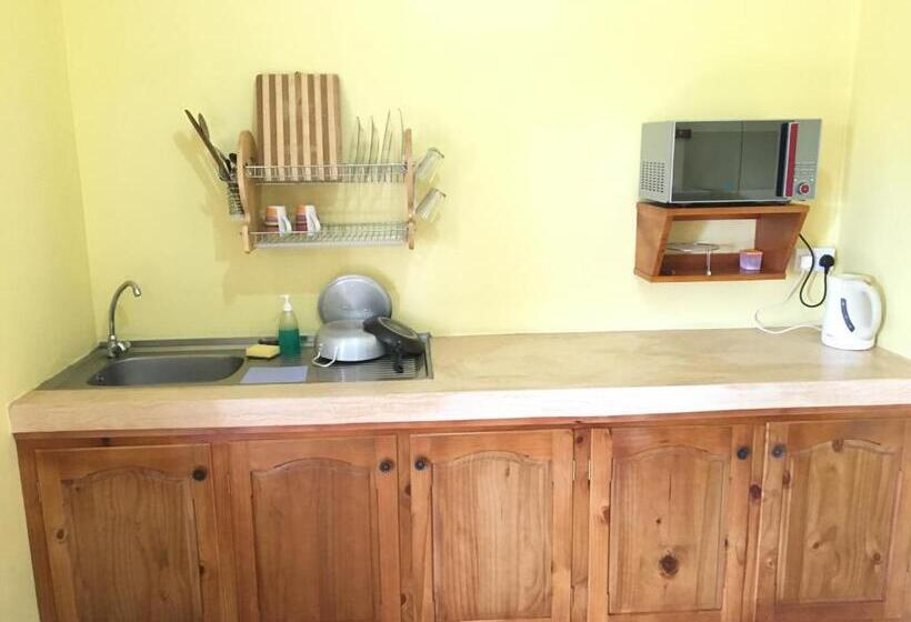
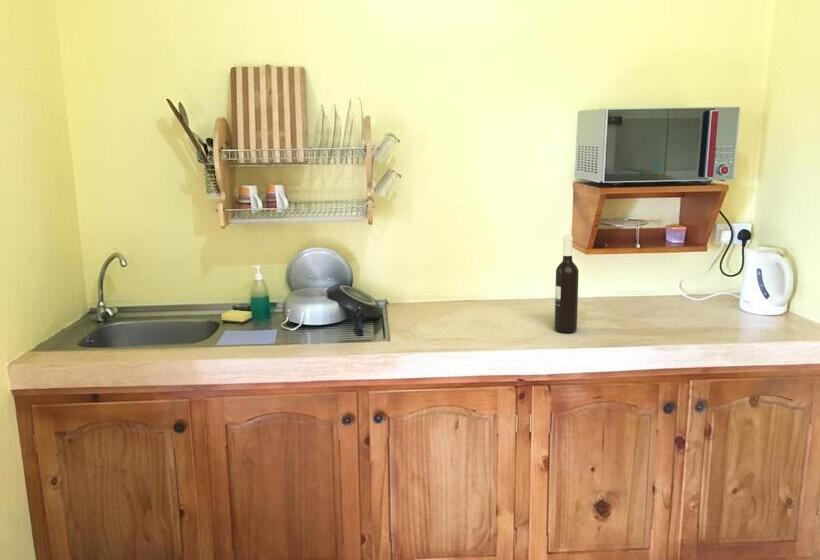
+ wine bottle [554,234,580,333]
